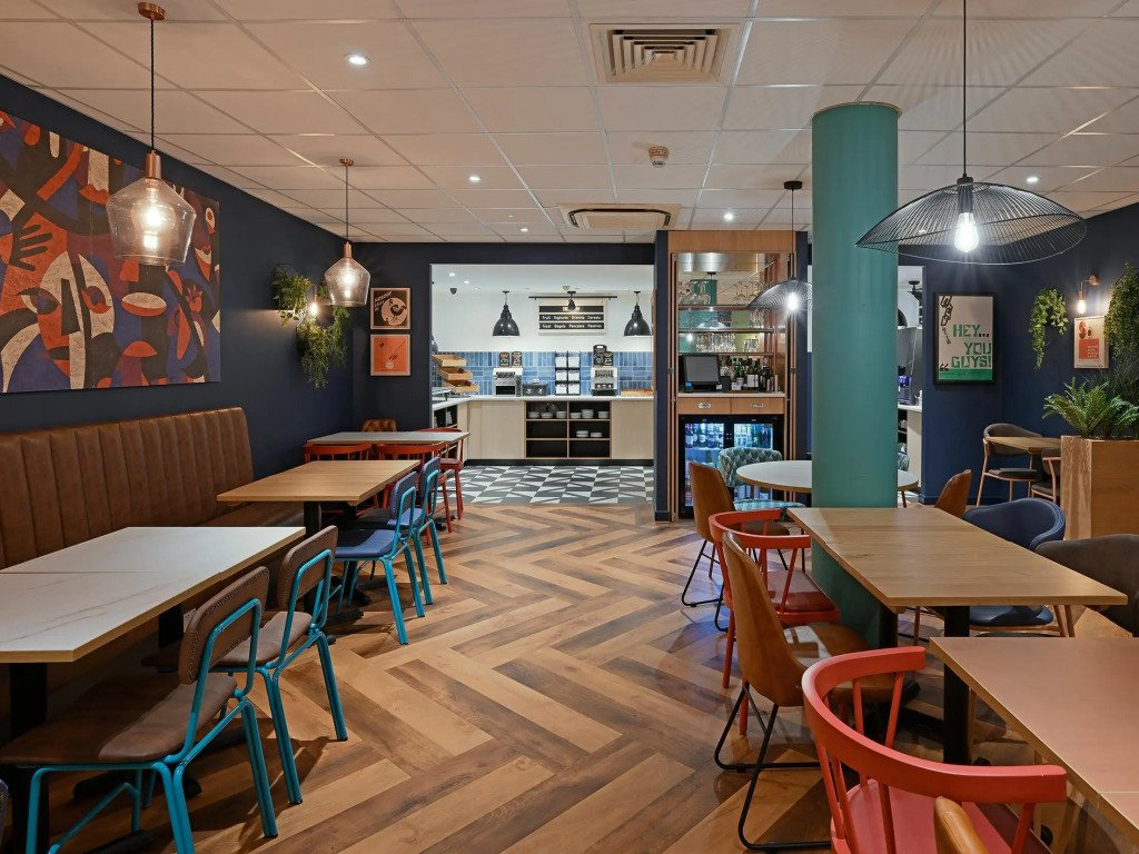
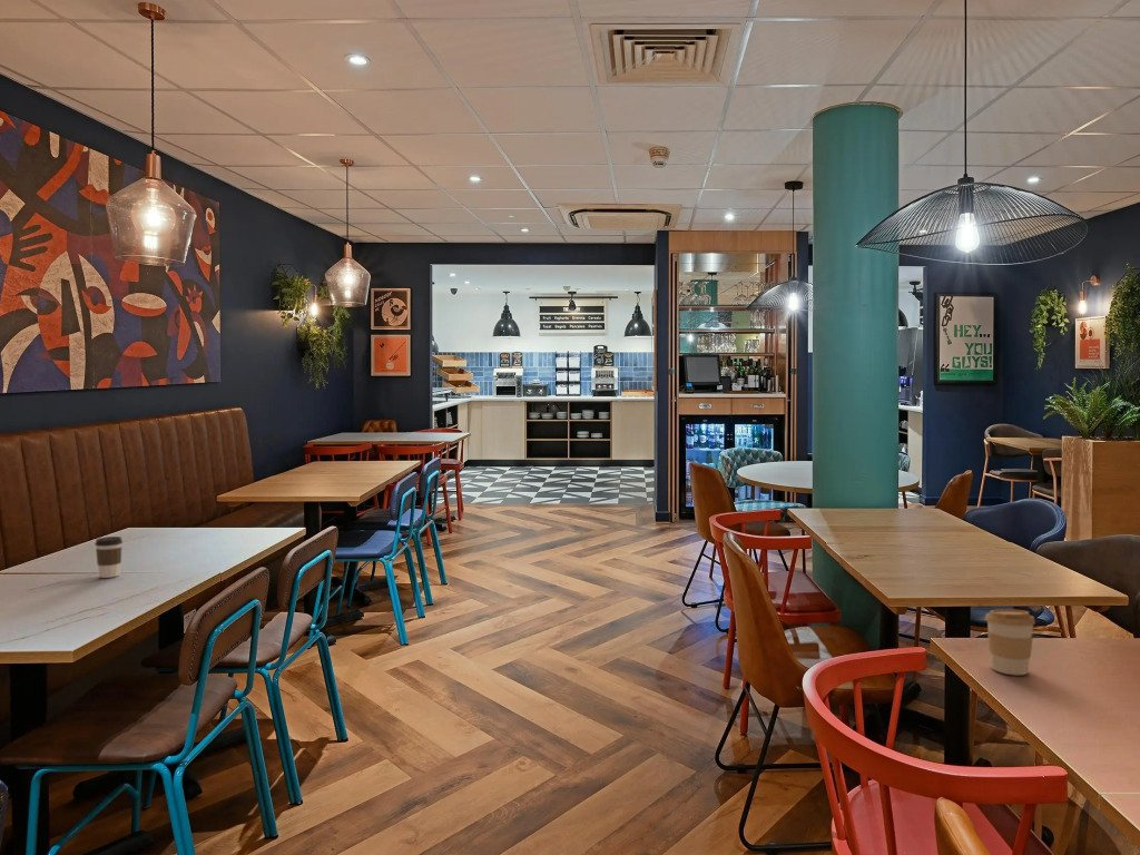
+ coffee cup [984,608,1036,676]
+ coffee cup [94,535,124,579]
